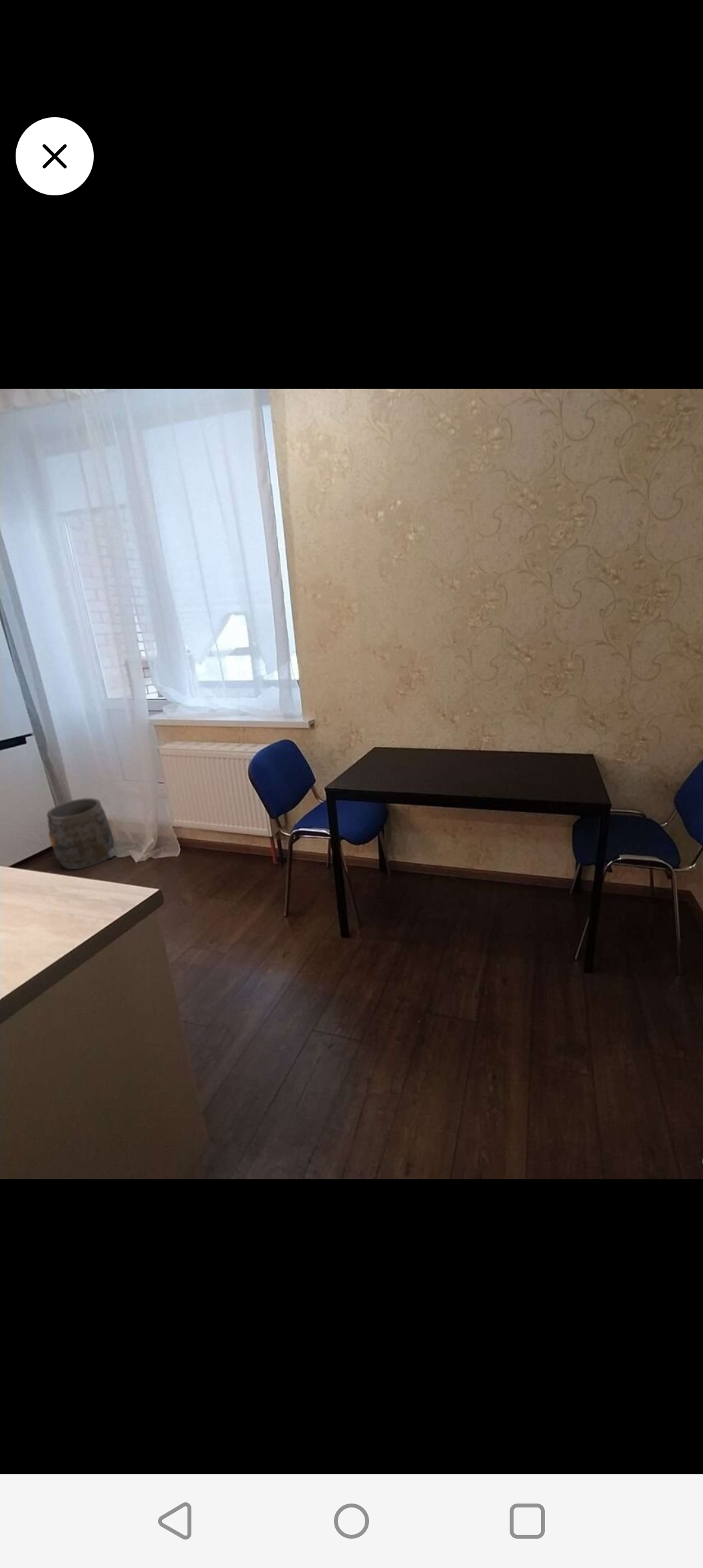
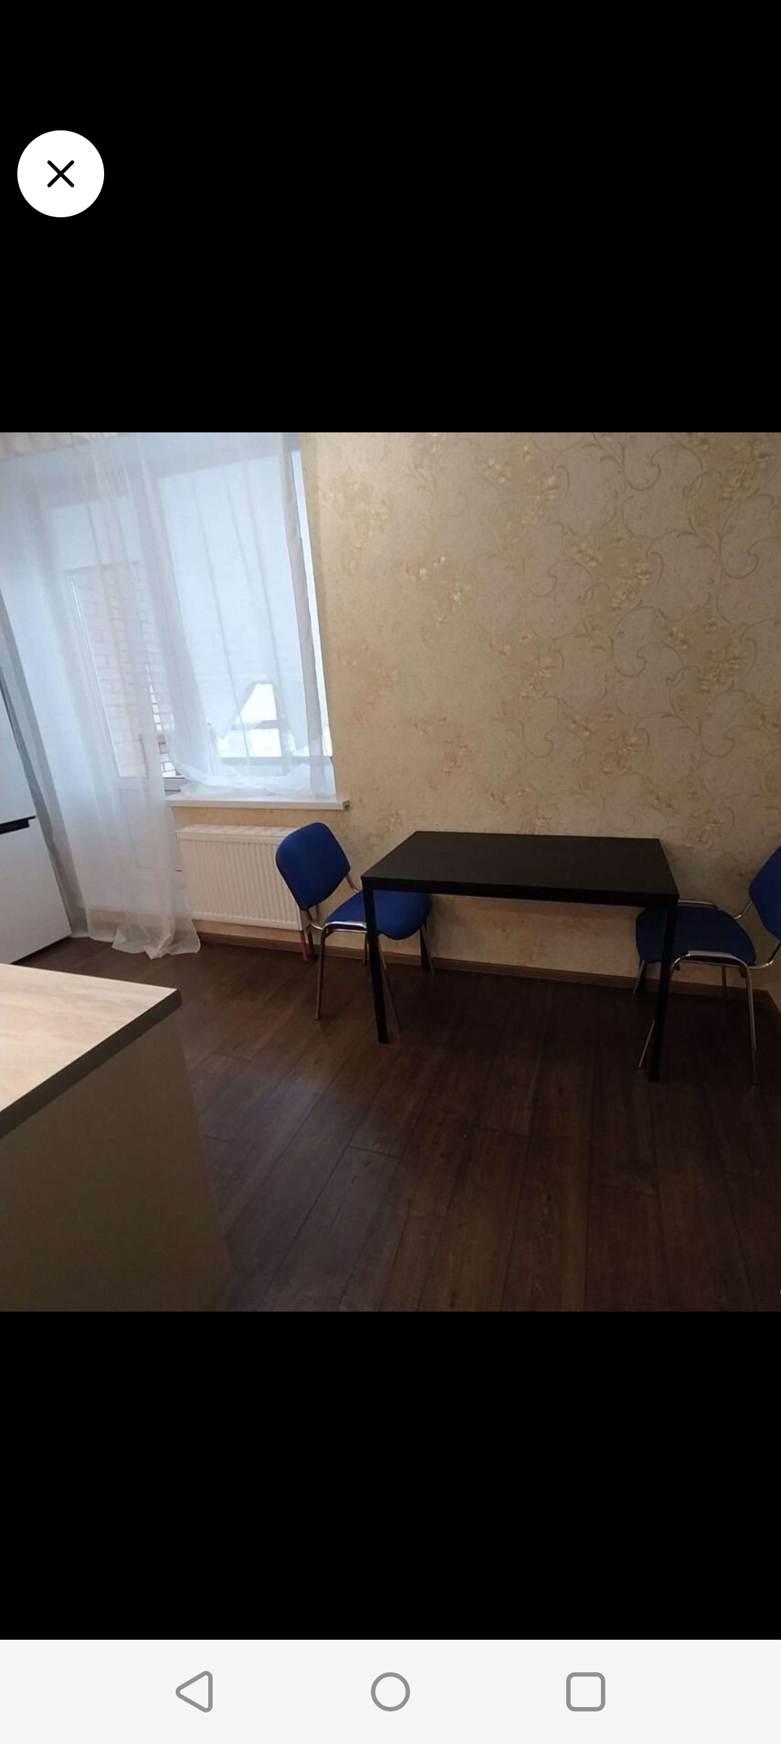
- bucket [46,798,117,870]
